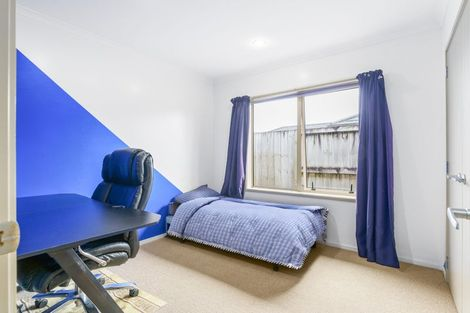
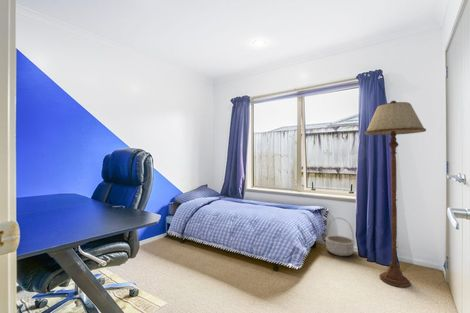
+ basket [325,216,356,257]
+ floor lamp [364,100,427,288]
